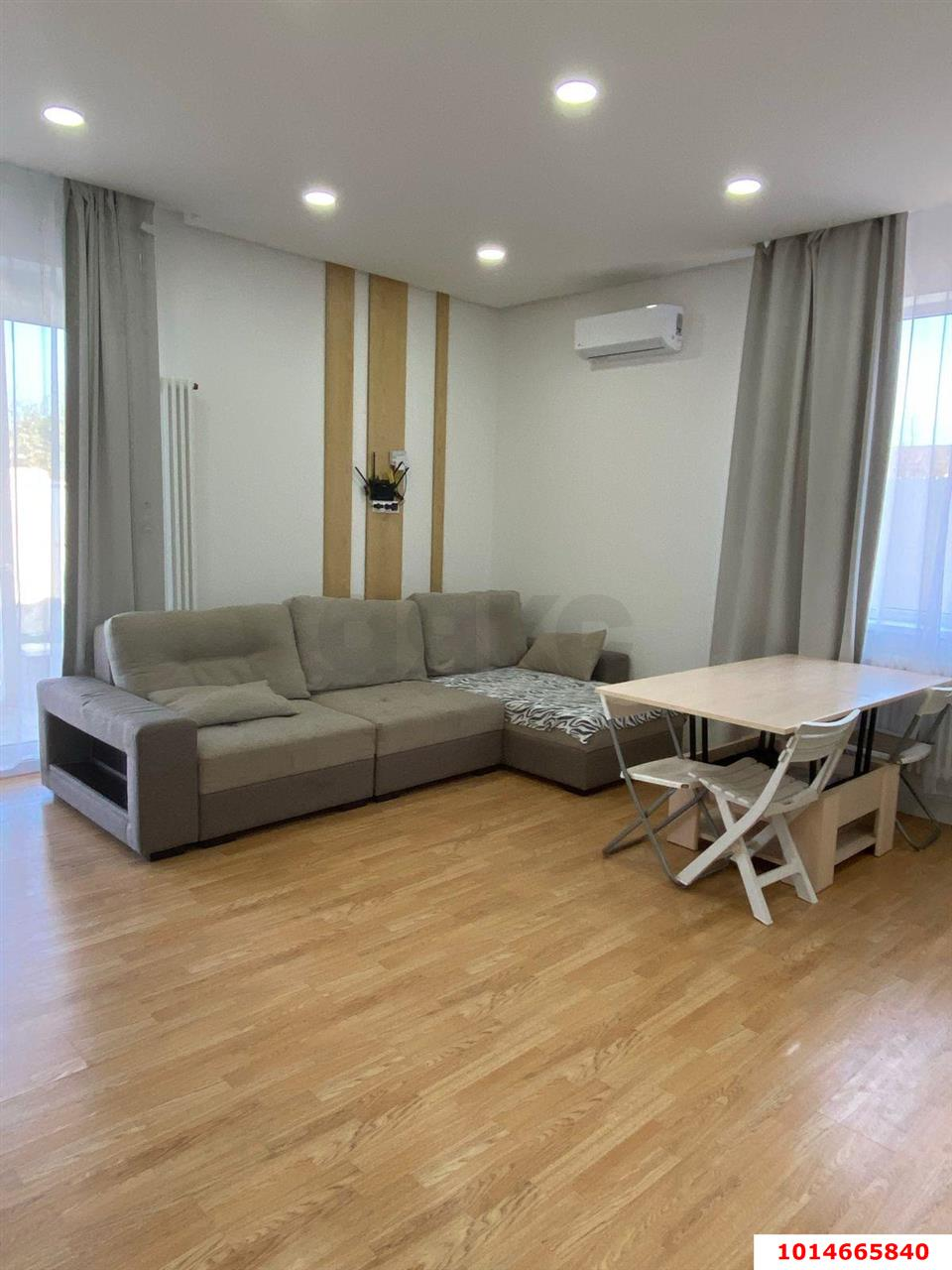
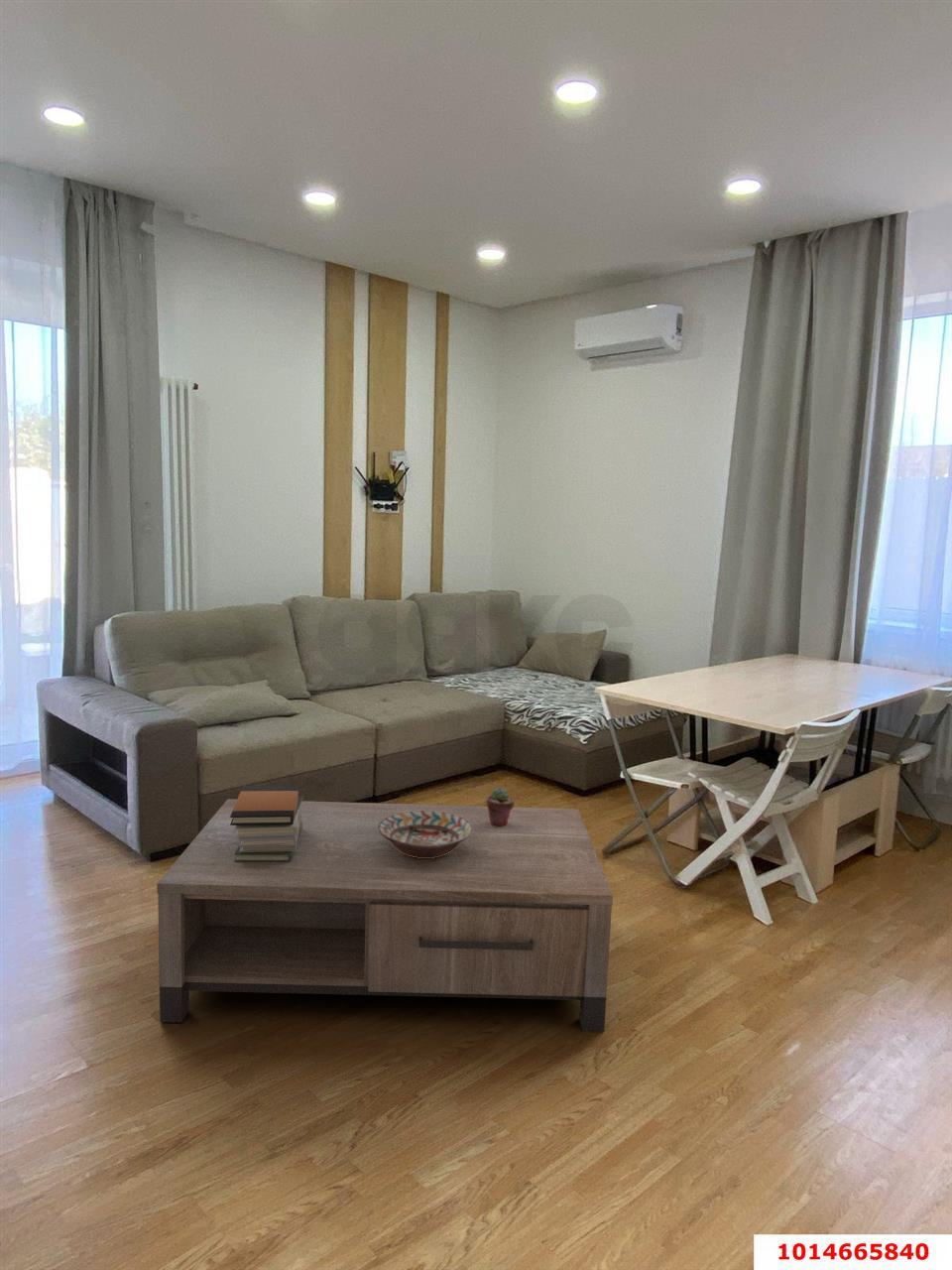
+ coffee table [156,798,614,1033]
+ potted succulent [485,787,516,827]
+ book stack [230,784,304,862]
+ decorative bowl [378,811,473,858]
